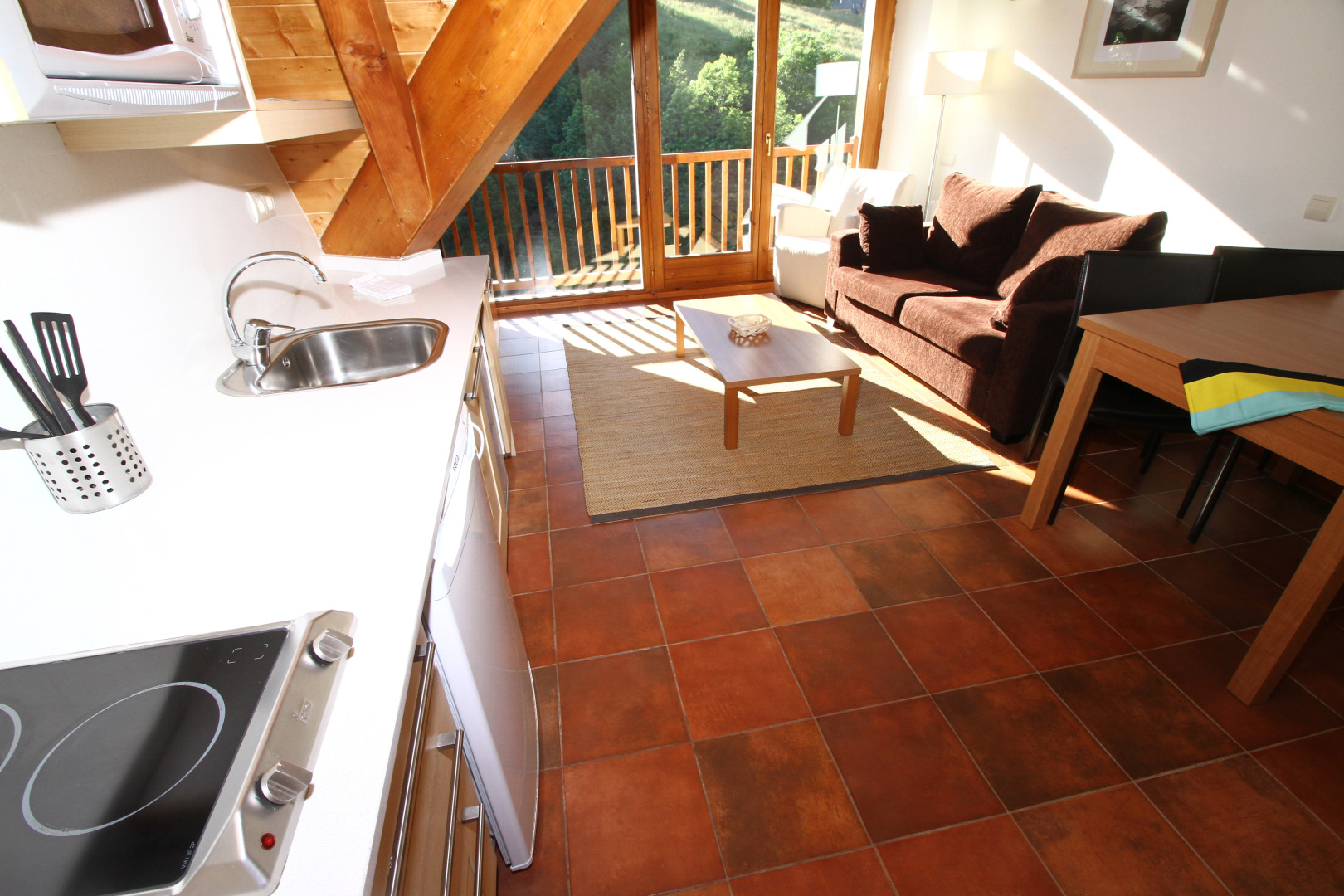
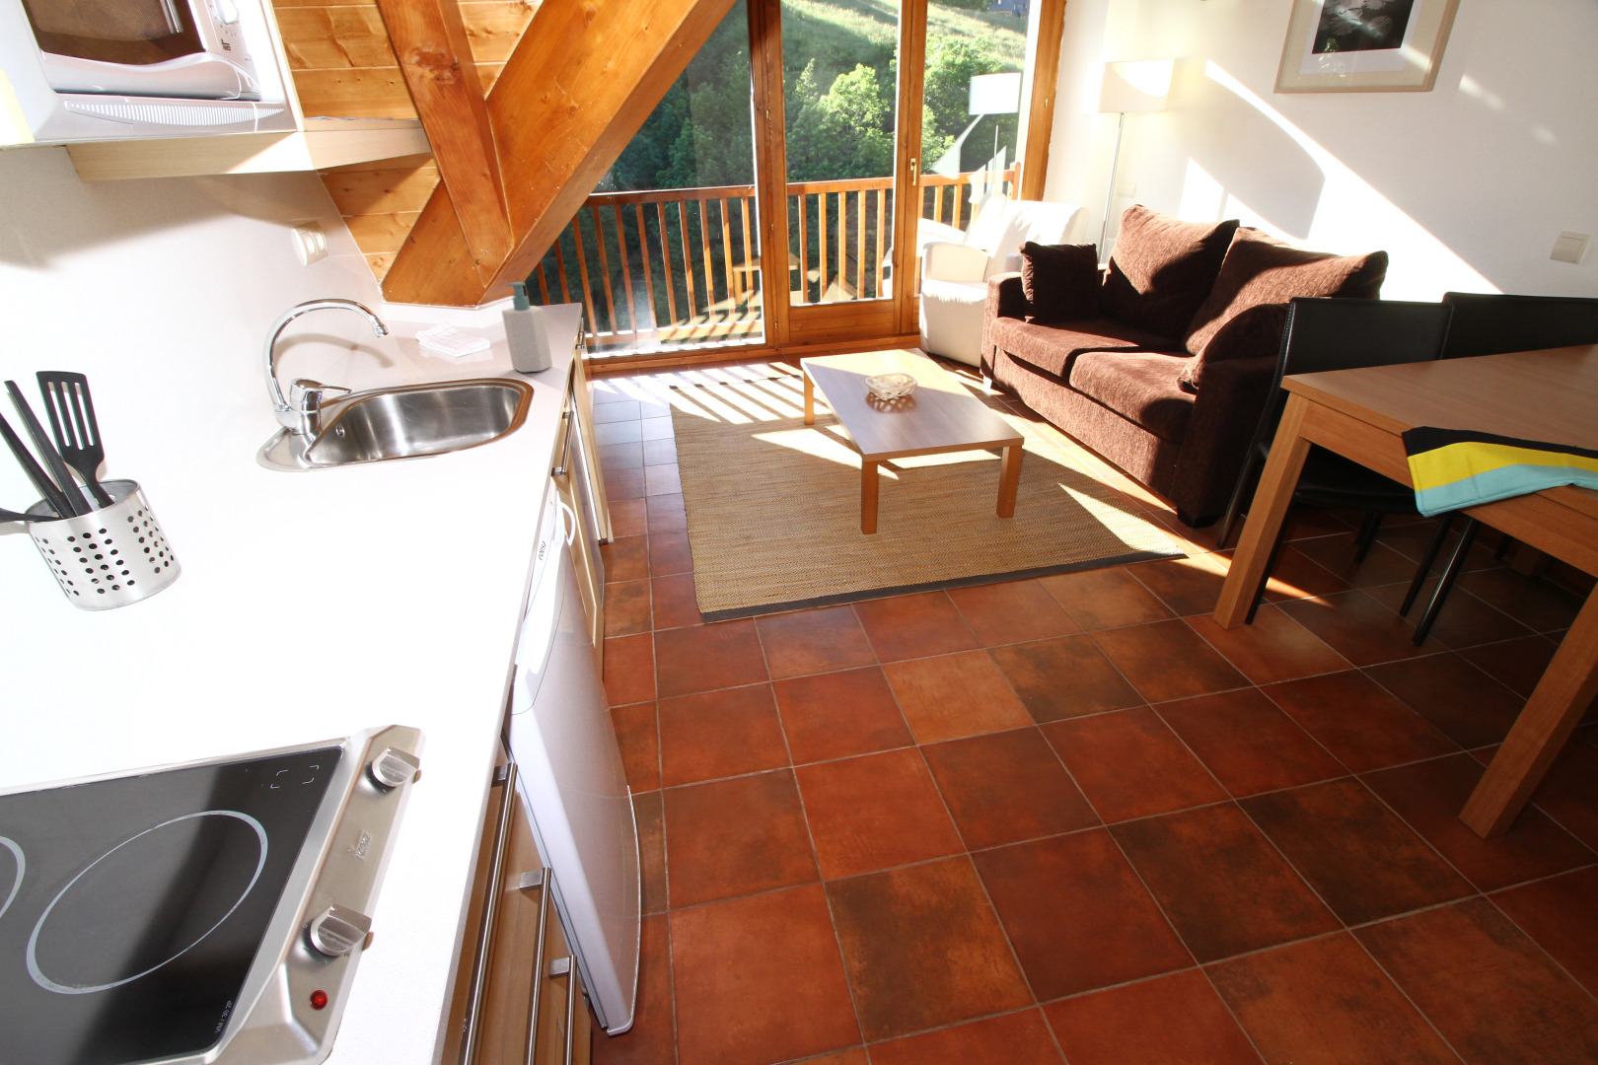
+ soap bottle [501,281,553,373]
